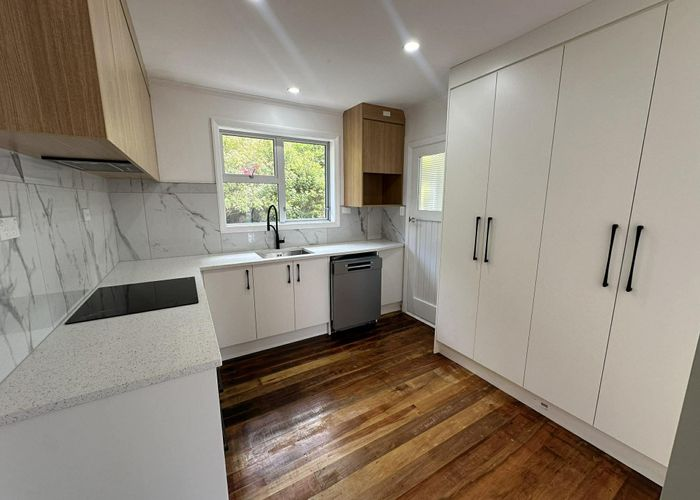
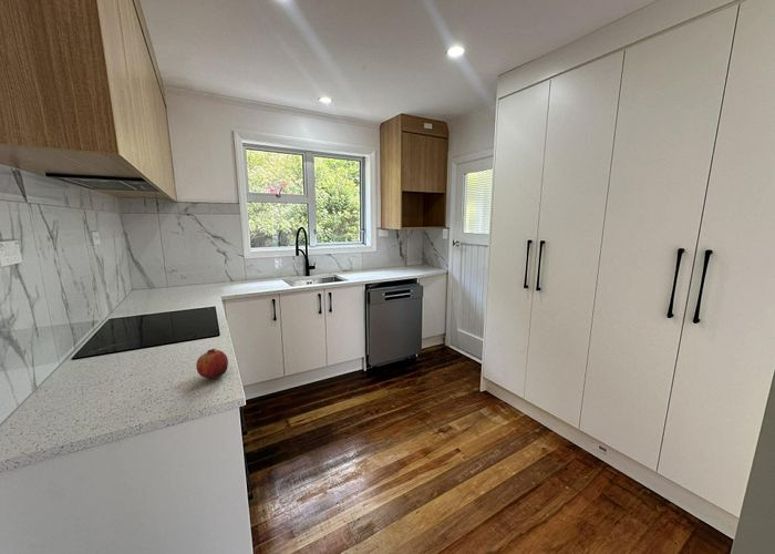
+ fruit [195,348,229,379]
